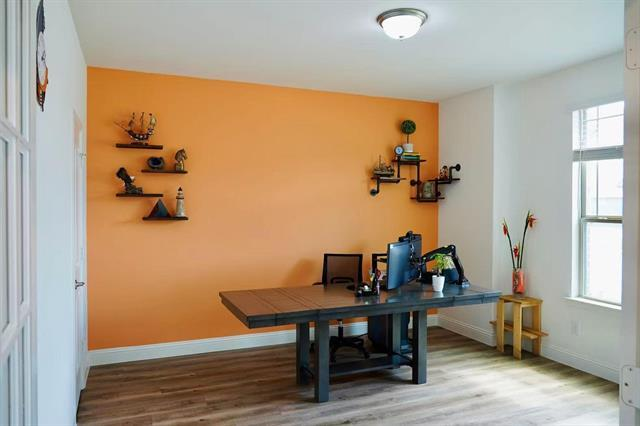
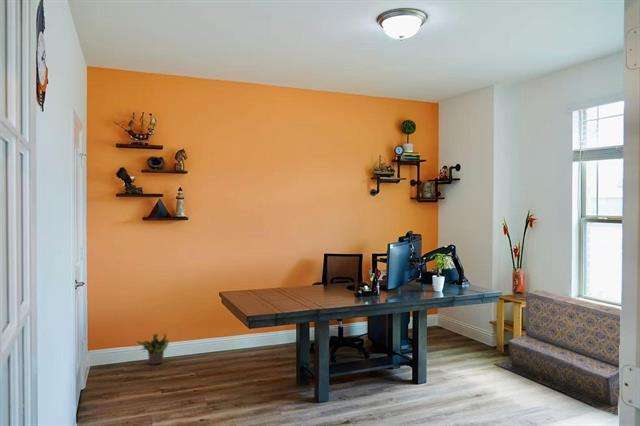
+ bench [493,288,621,417]
+ potted plant [135,332,170,365]
